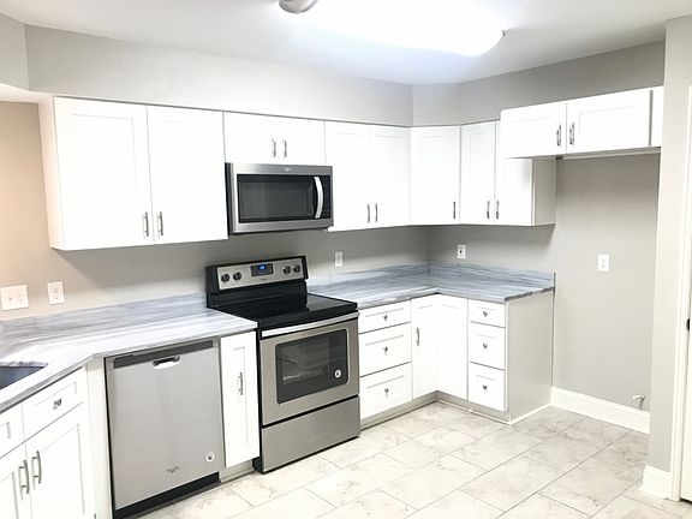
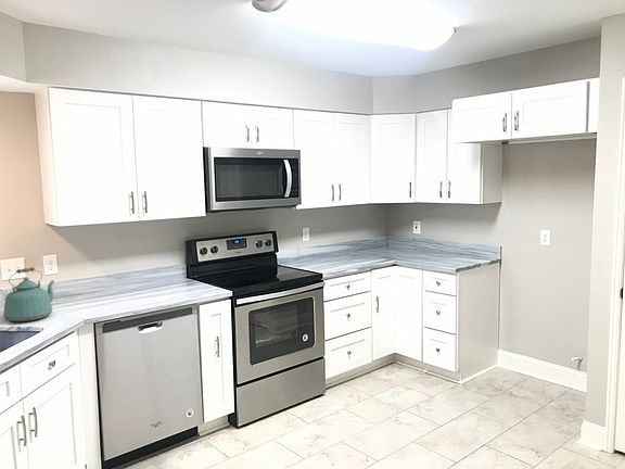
+ kettle [2,266,55,322]
